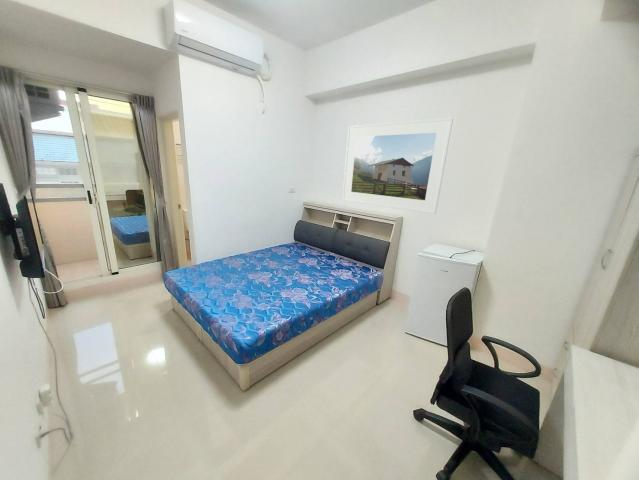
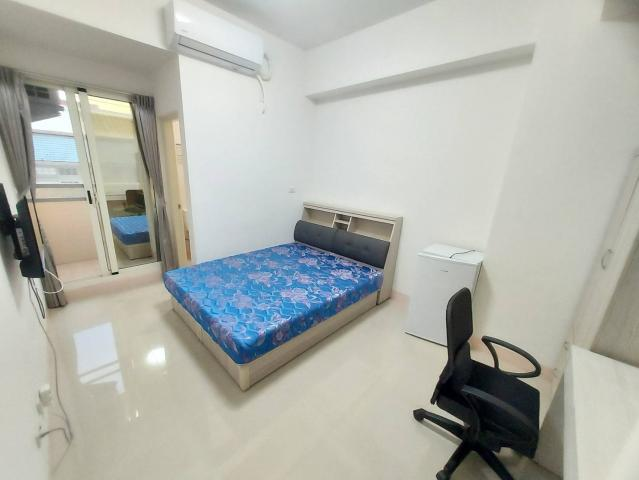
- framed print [341,116,454,215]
